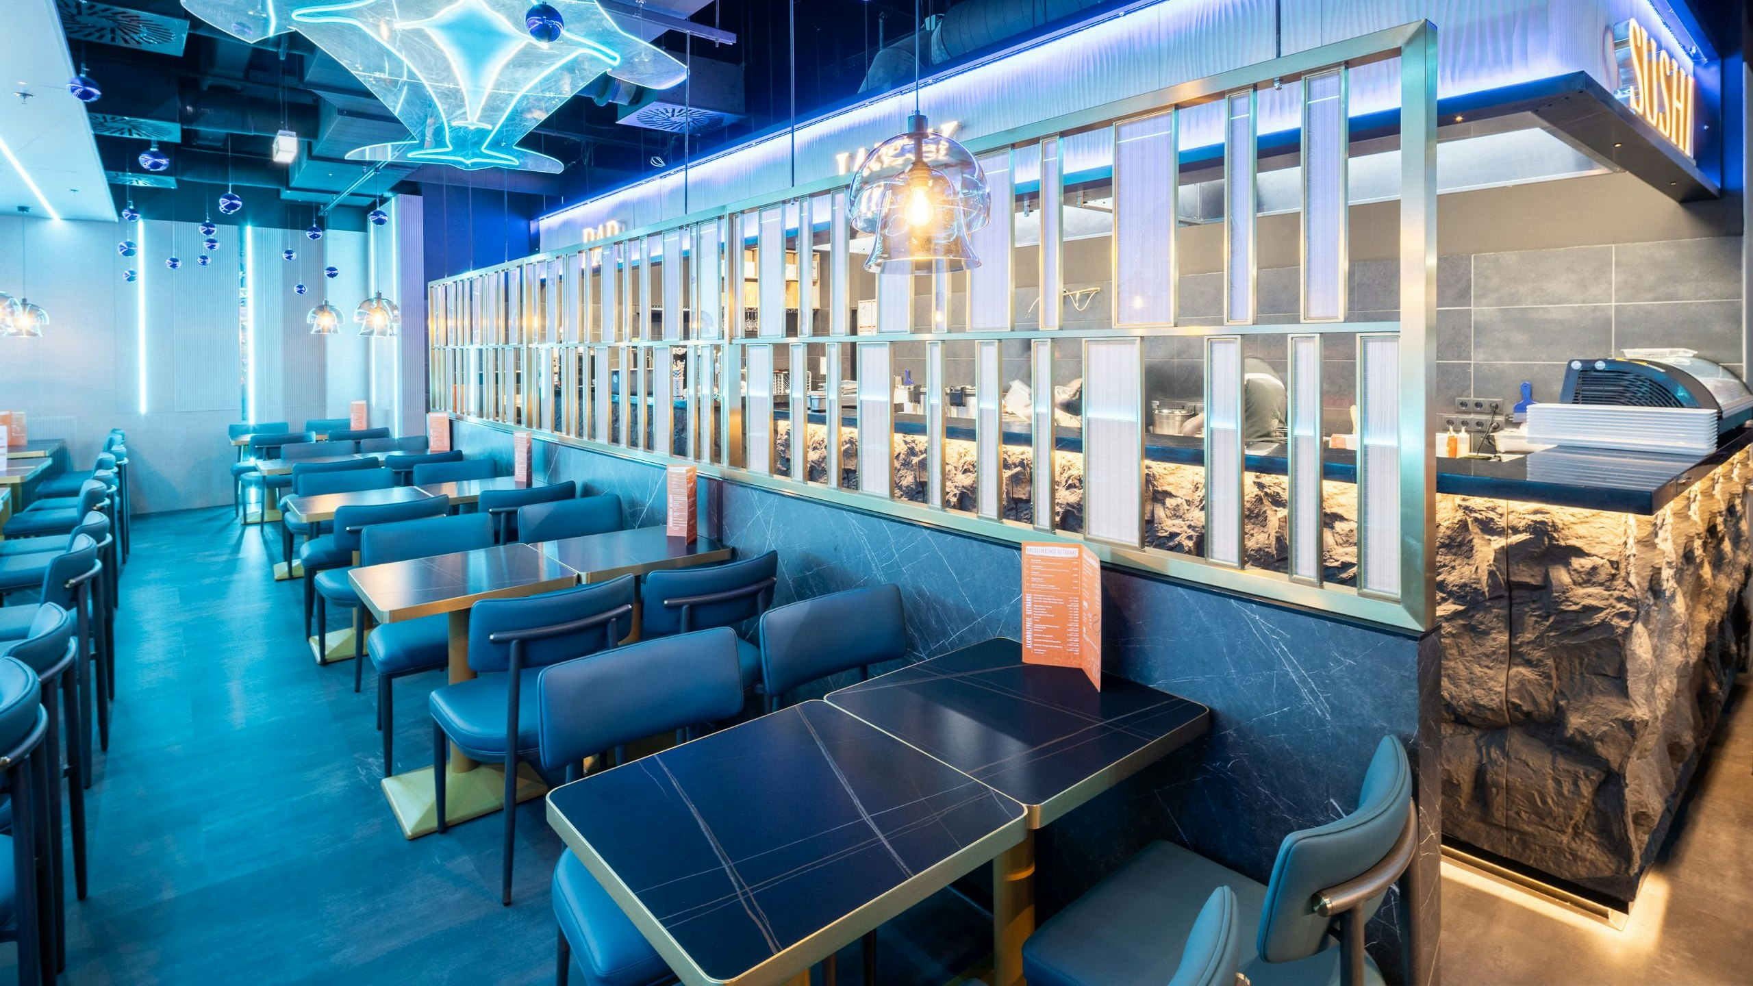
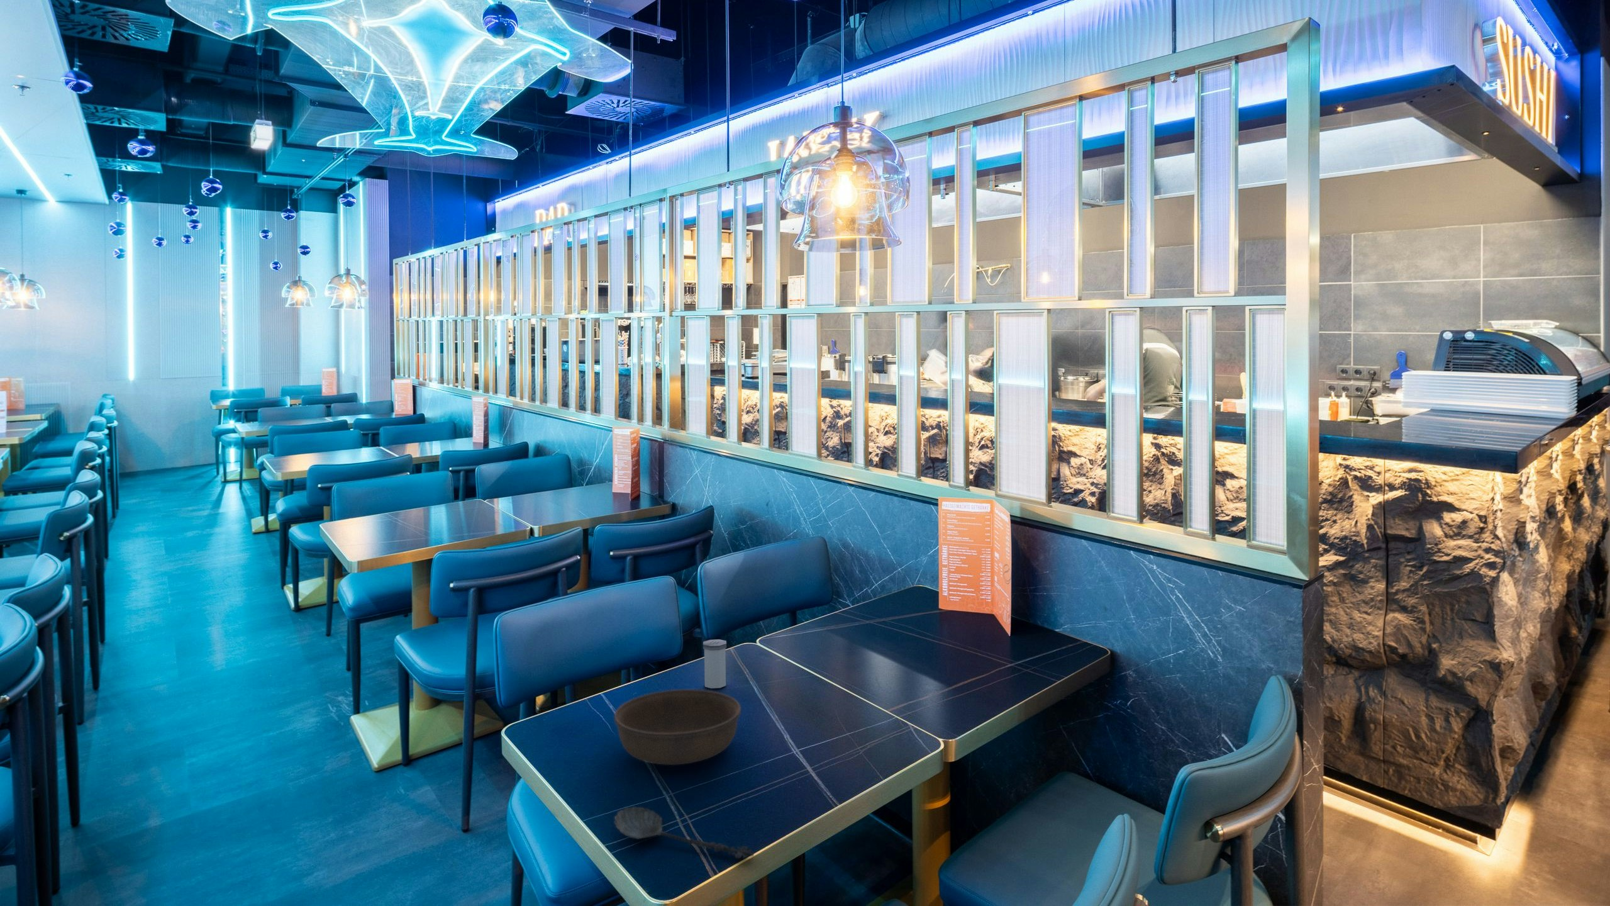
+ spoon [614,806,754,860]
+ salt shaker [702,638,726,689]
+ soup bowl [614,689,742,766]
